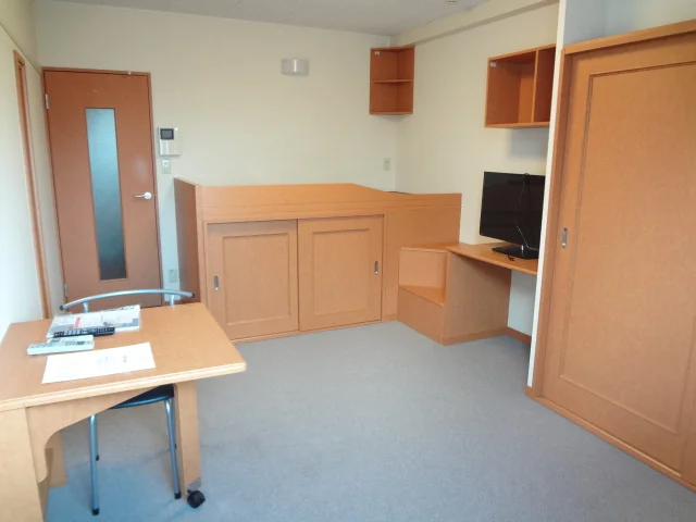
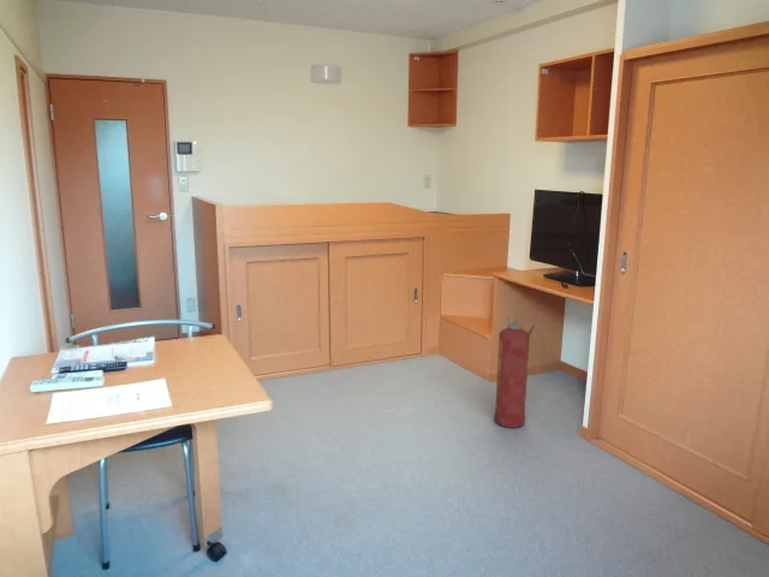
+ fire extinguisher [493,316,536,429]
